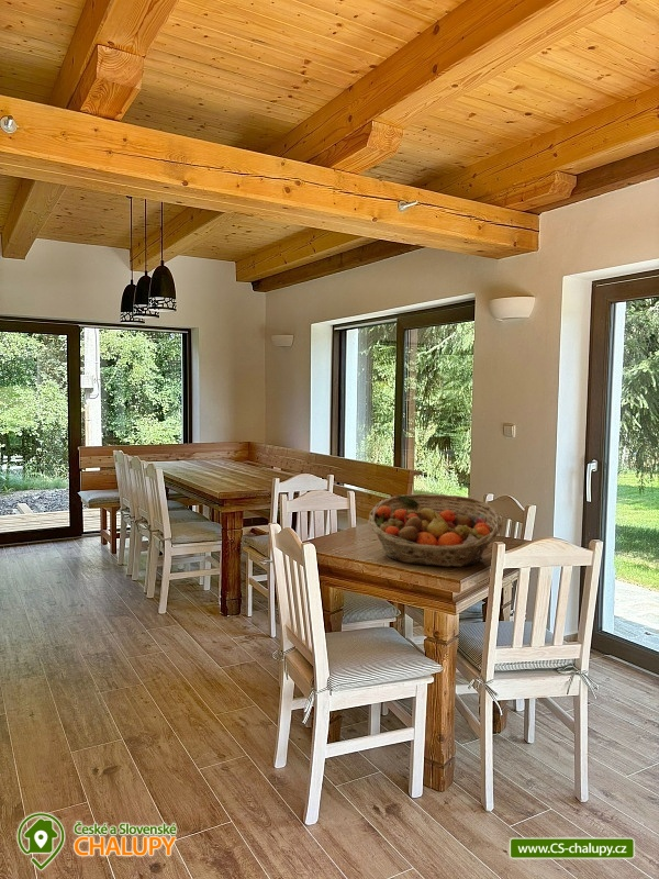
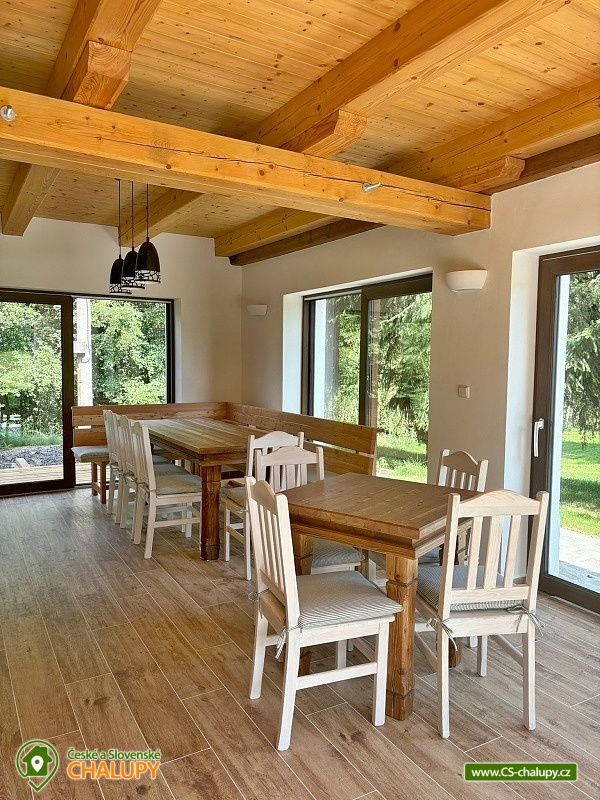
- fruit basket [367,493,504,568]
